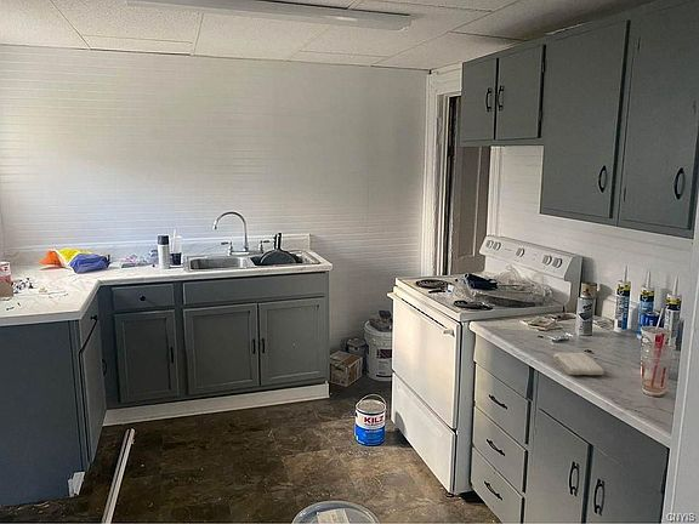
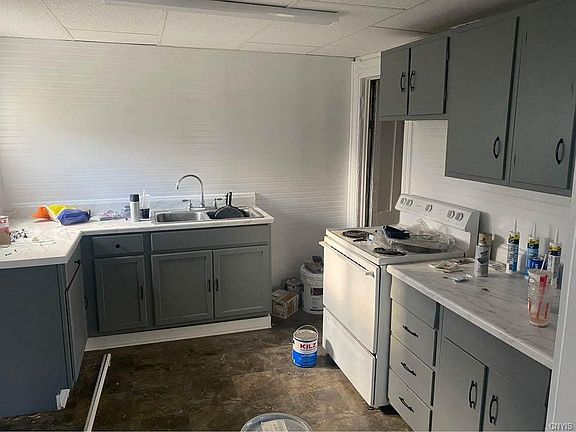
- washcloth [552,351,606,376]
